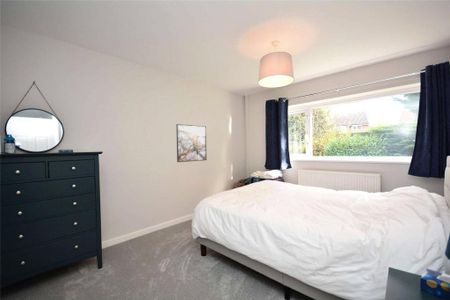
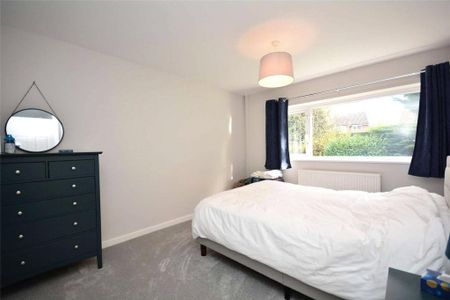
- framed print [175,123,208,163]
